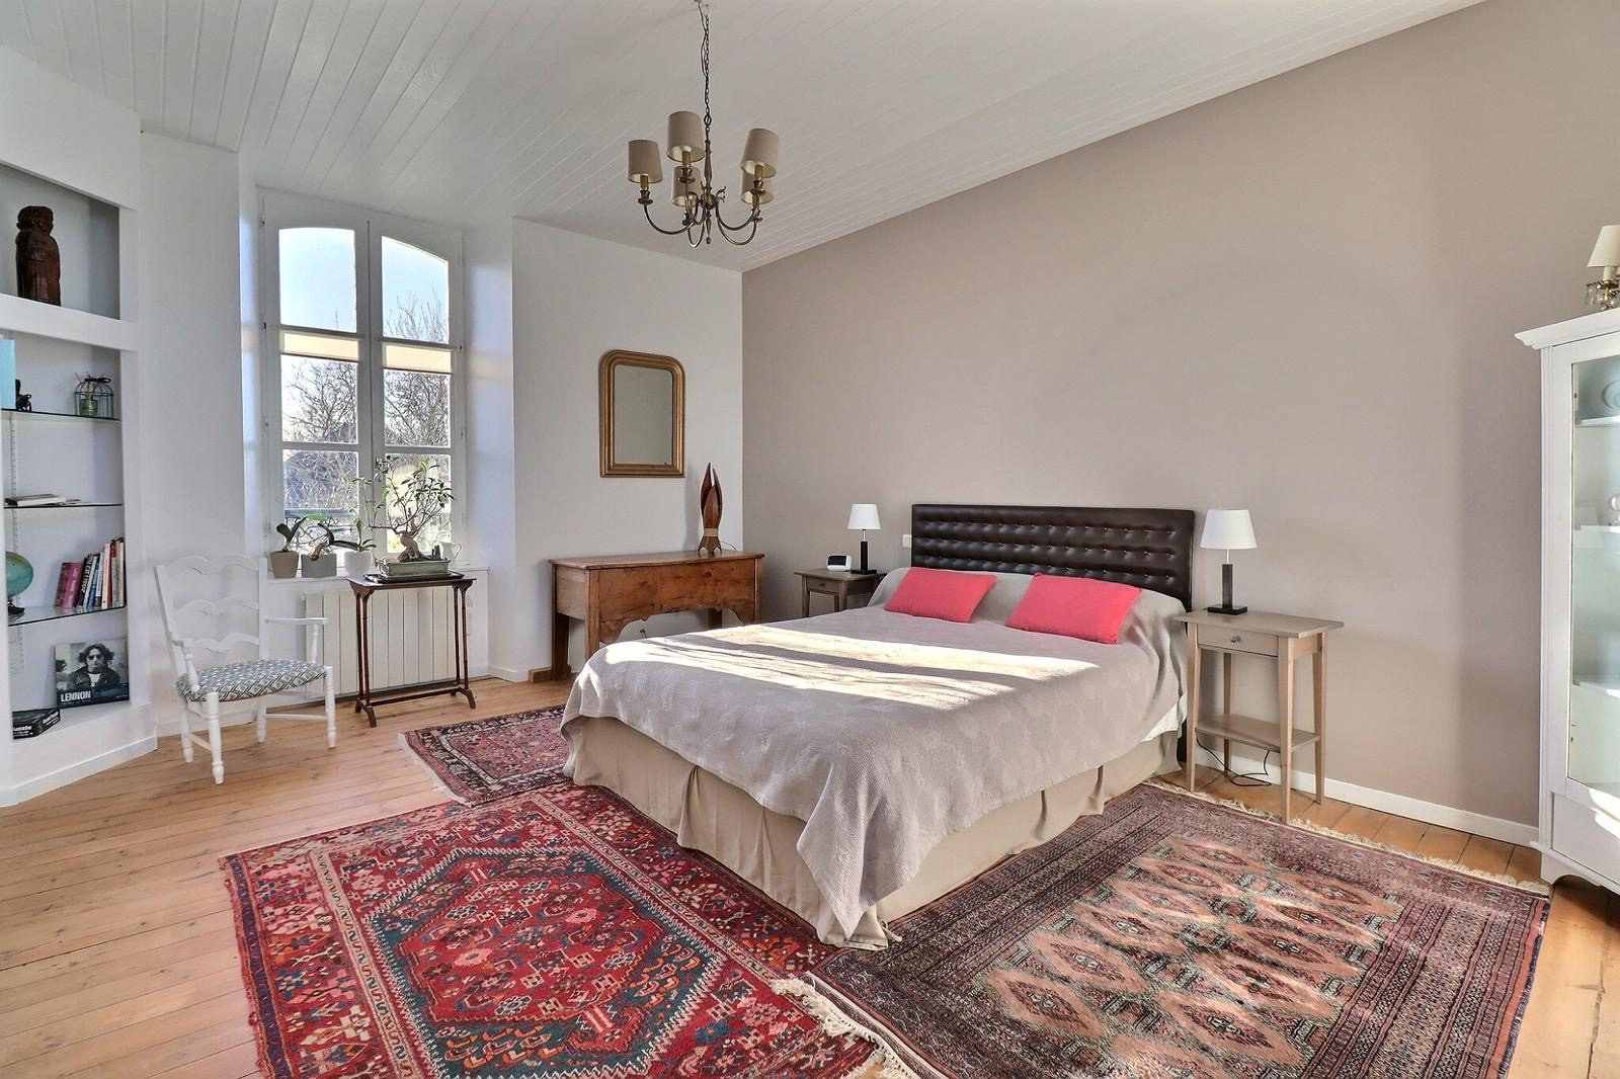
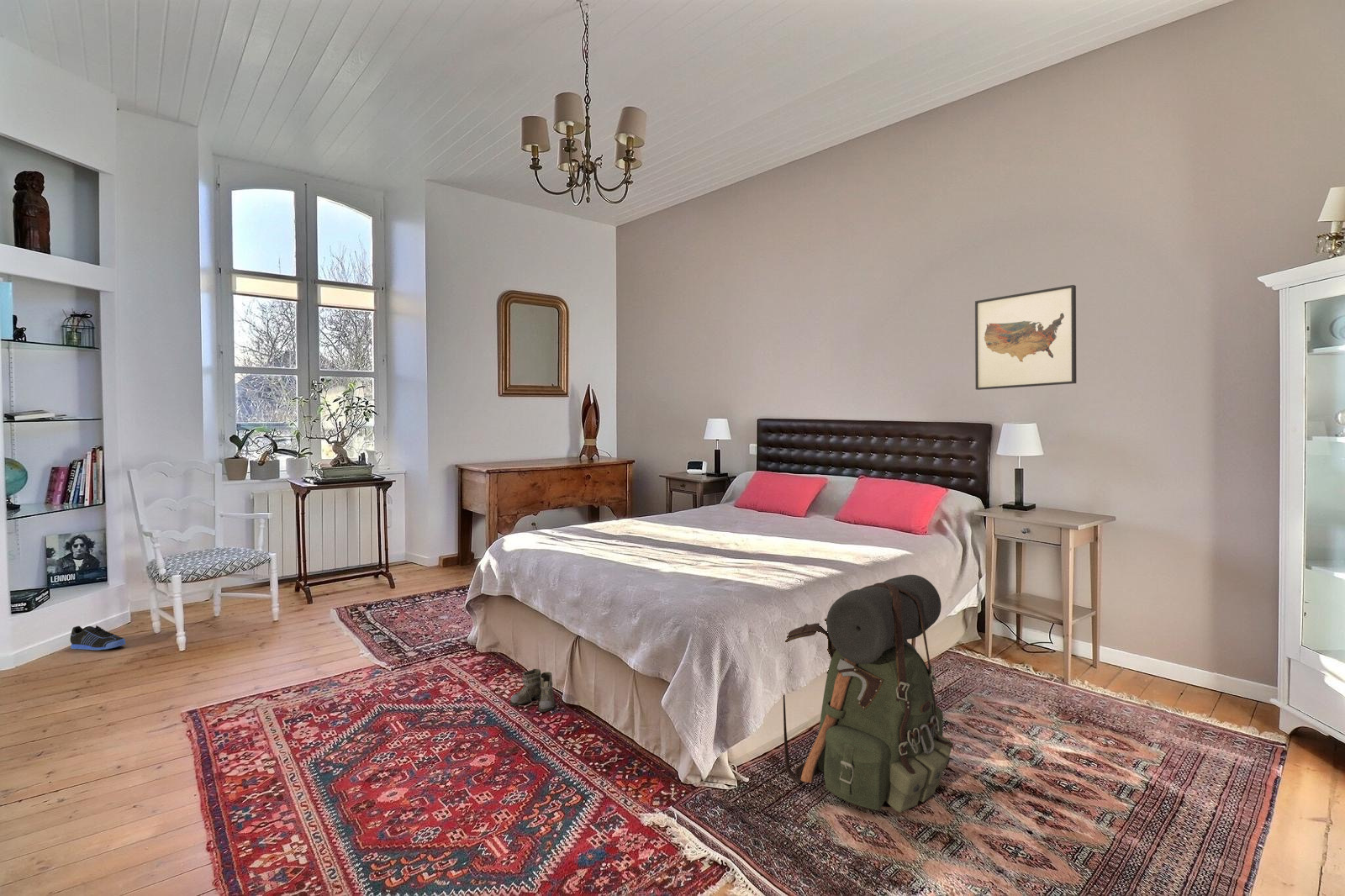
+ boots [509,668,564,713]
+ sneaker [70,625,127,651]
+ wall art [974,284,1077,391]
+ backpack [783,574,955,814]
